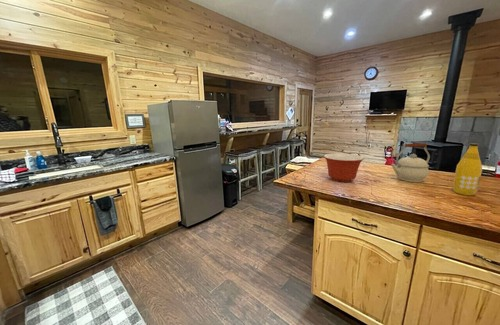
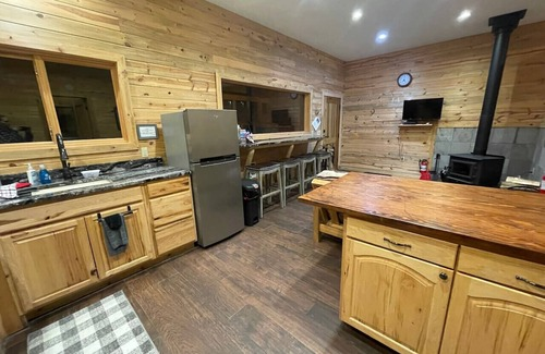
- kettle [390,142,431,183]
- bottle [452,142,483,196]
- mixing bowl [323,153,365,183]
